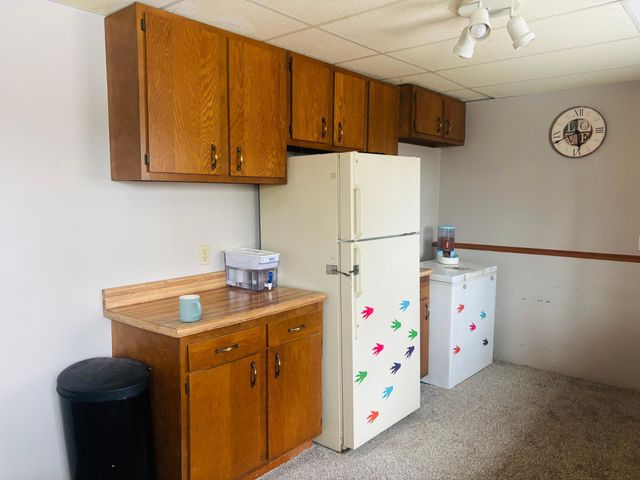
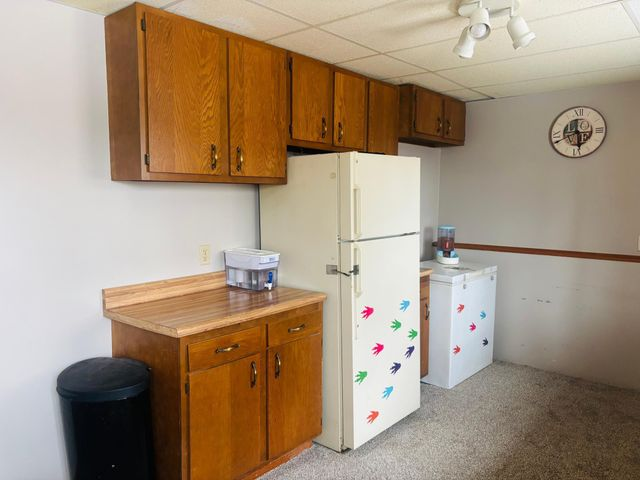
- mug [178,294,202,323]
